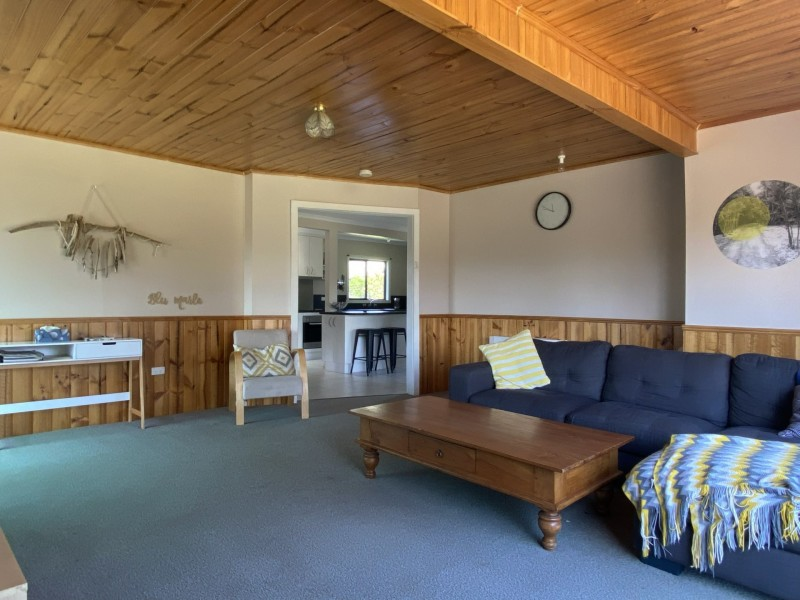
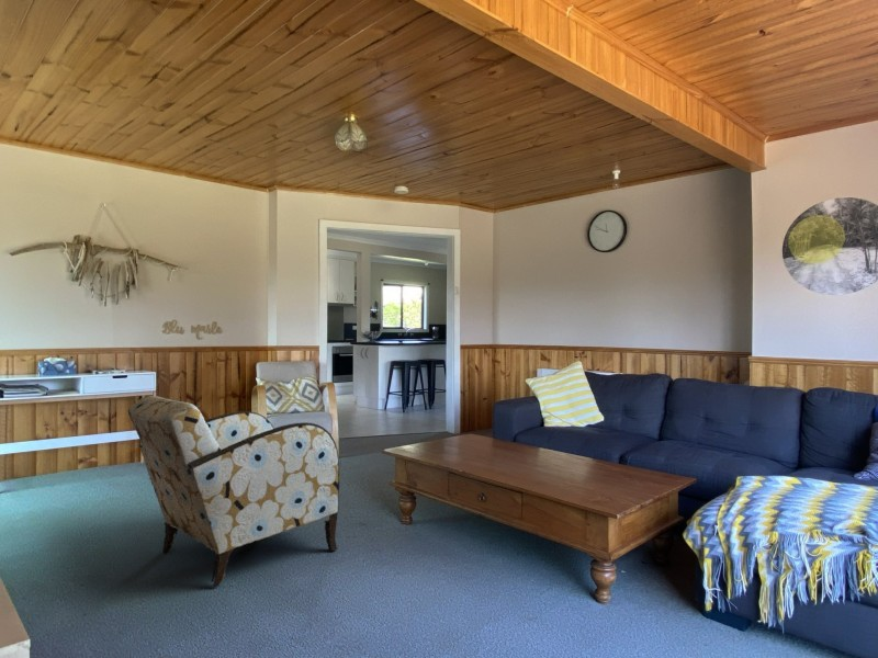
+ armchair [127,395,340,588]
